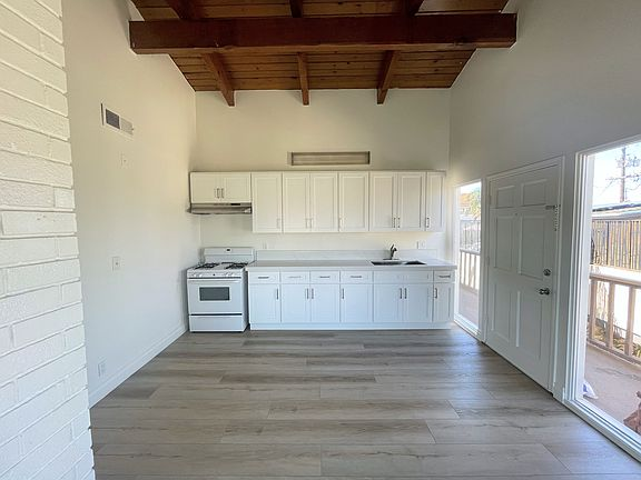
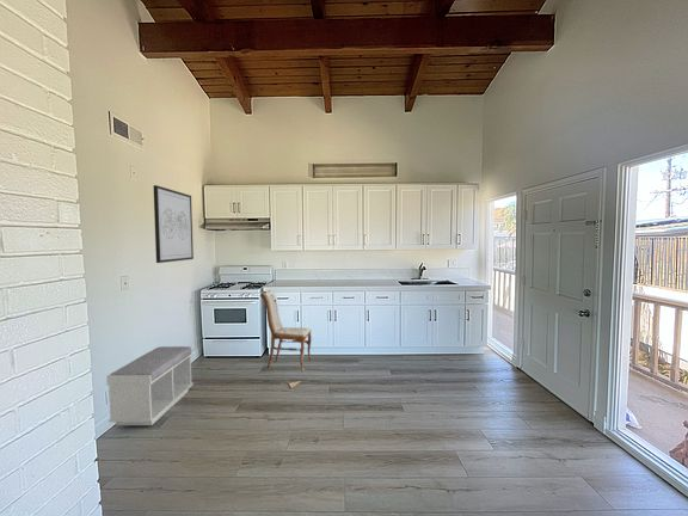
+ dining chair [259,289,313,389]
+ wall art [152,184,195,264]
+ bench [105,345,195,426]
